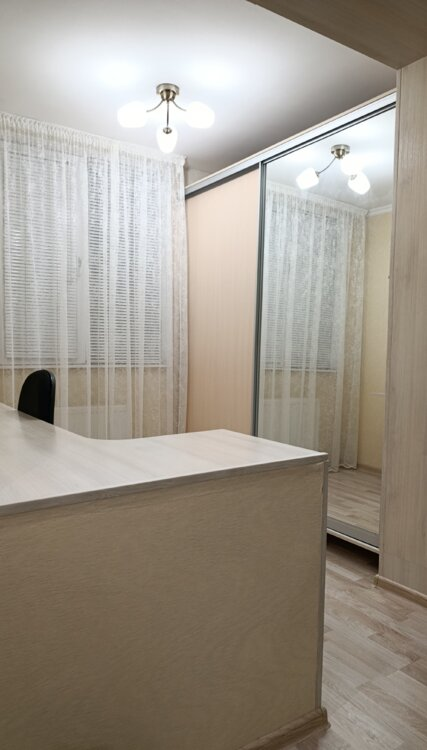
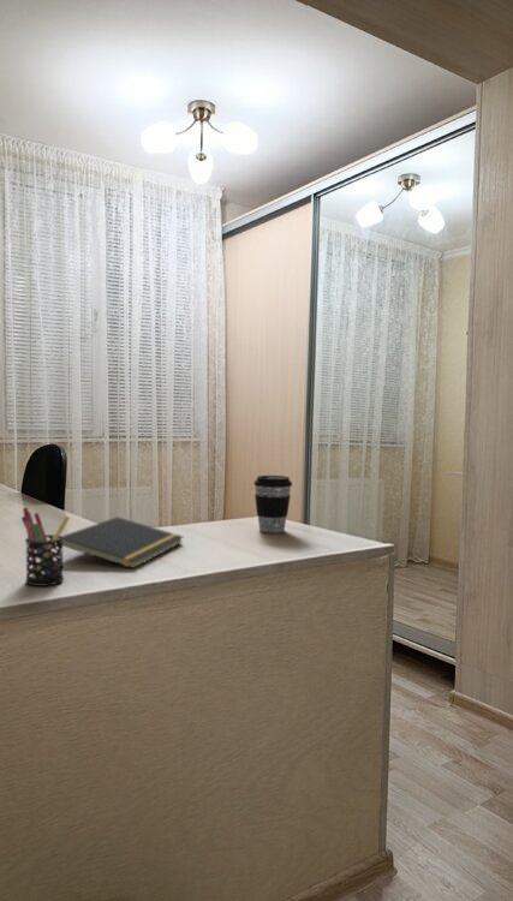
+ notepad [56,515,184,569]
+ pen holder [20,506,71,587]
+ coffee cup [253,475,293,533]
